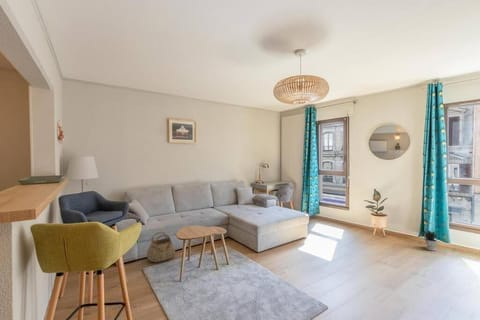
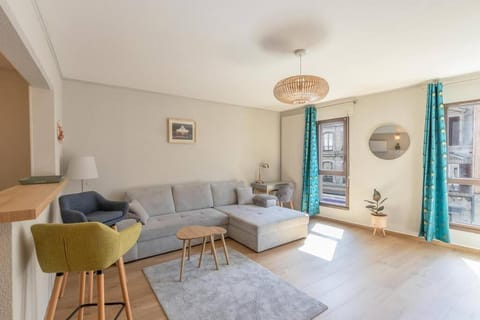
- potted plant [420,228,440,252]
- basket [146,231,176,263]
